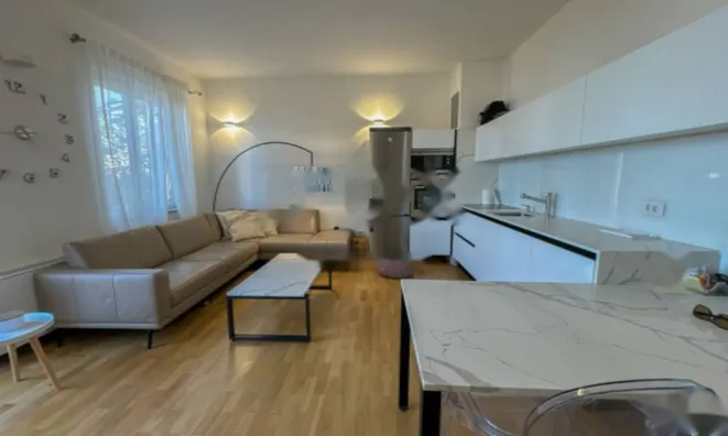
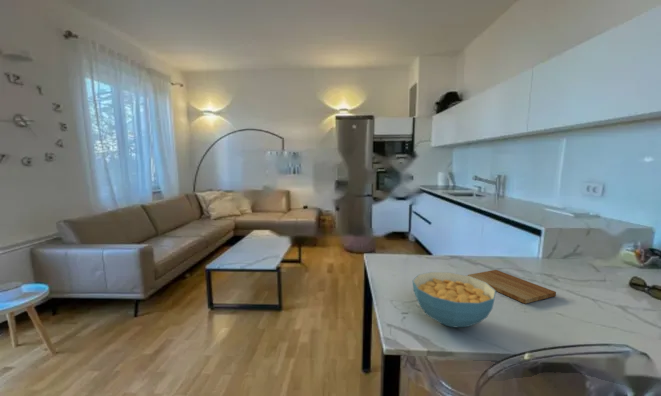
+ cereal bowl [412,271,497,329]
+ cutting board [467,269,557,305]
